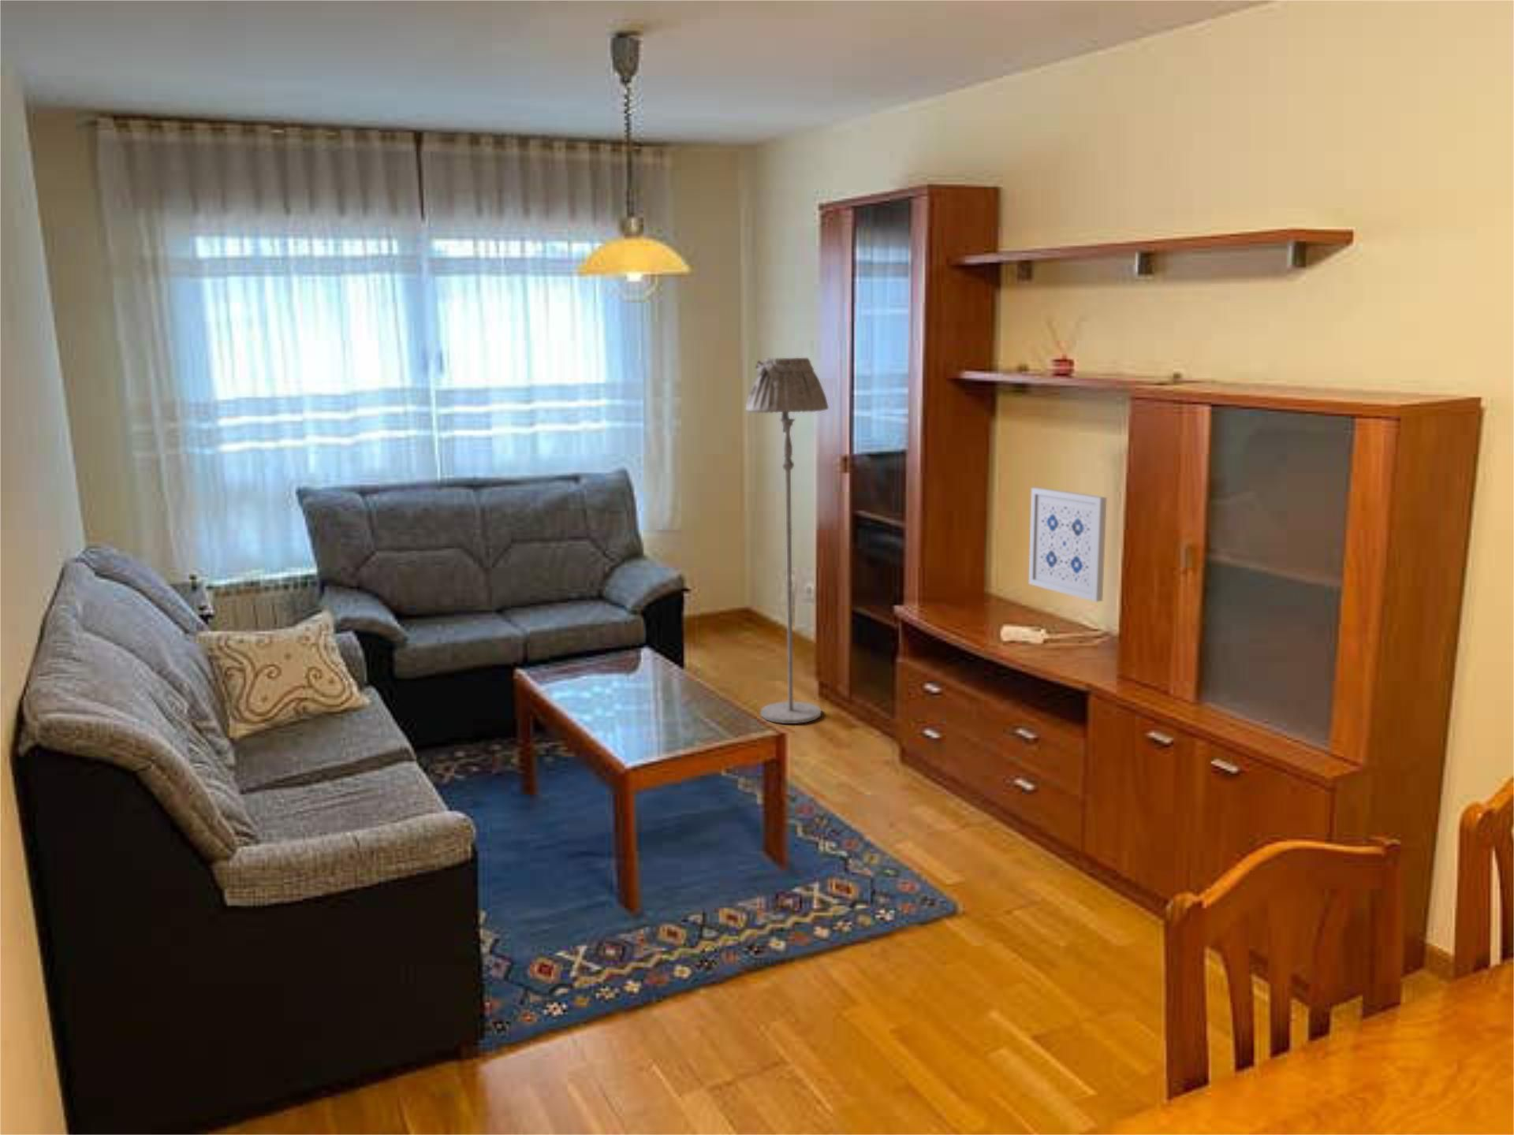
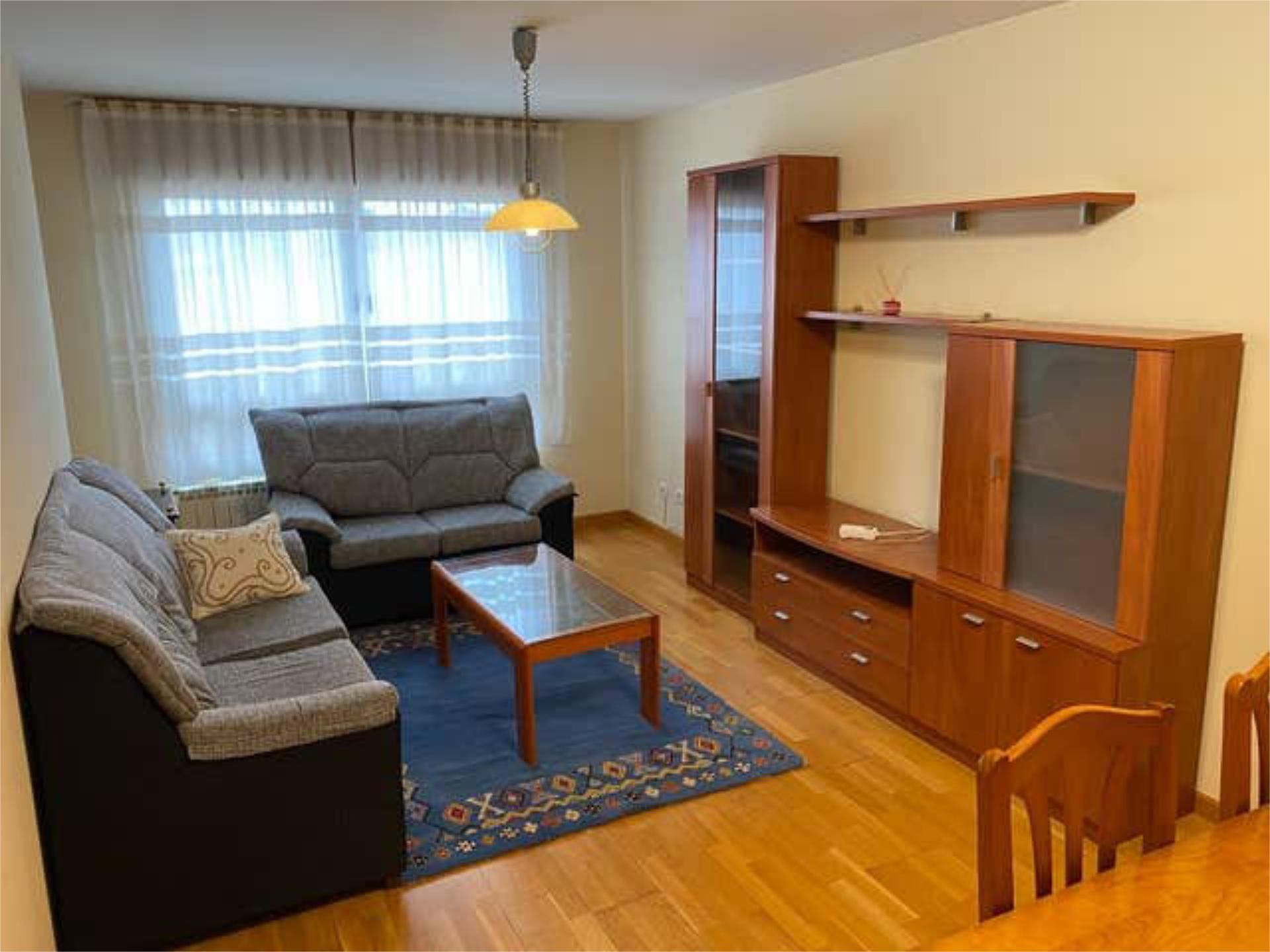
- wall art [1029,486,1107,603]
- floor lamp [745,356,830,725]
